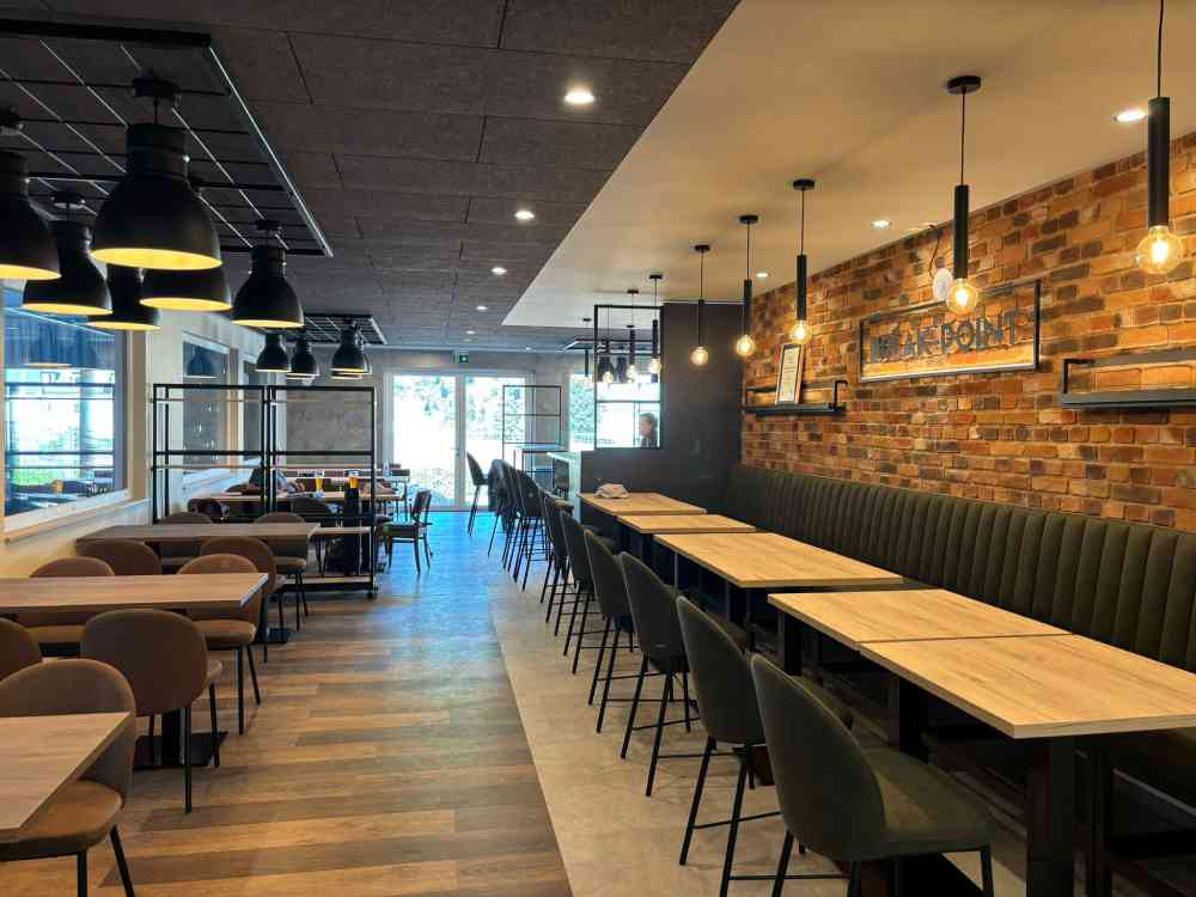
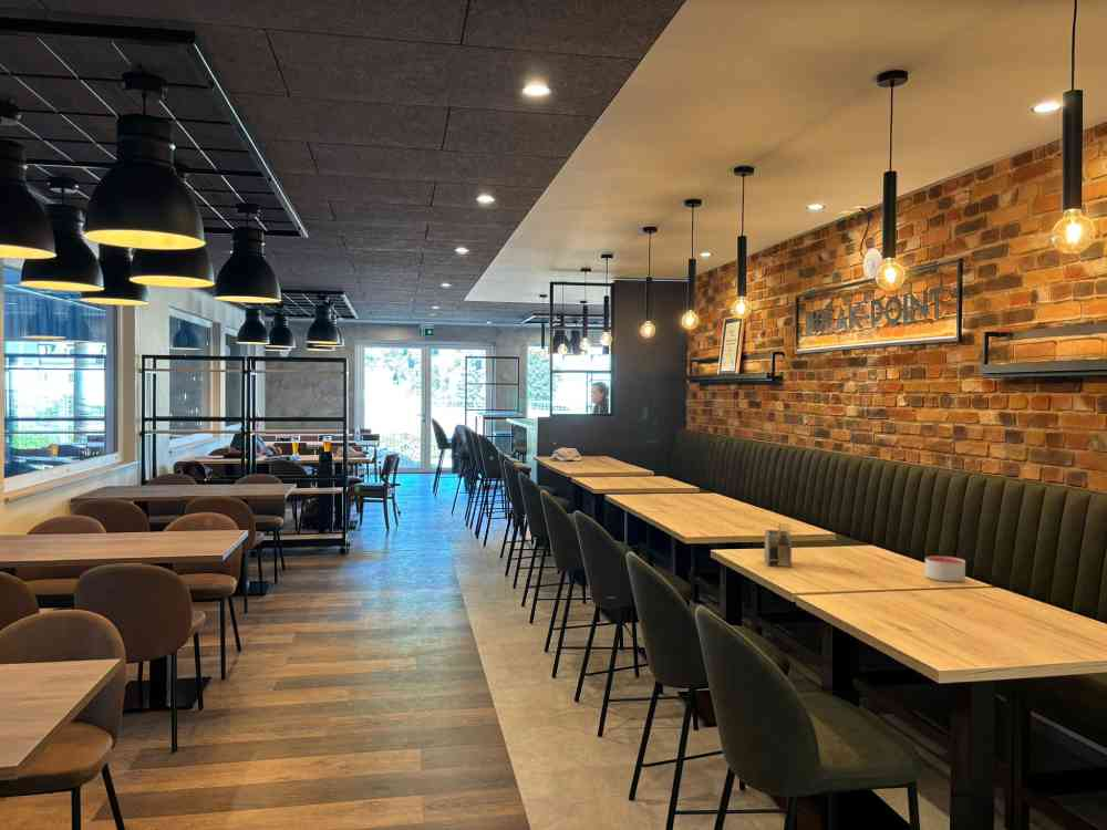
+ candle [924,556,966,582]
+ napkin holder [764,522,793,568]
